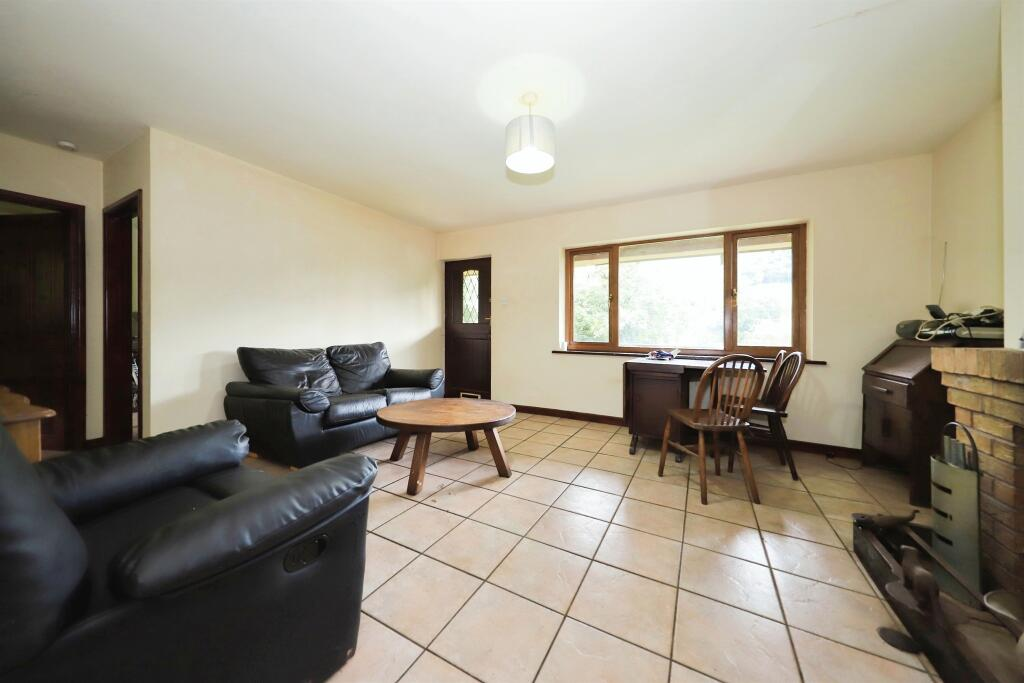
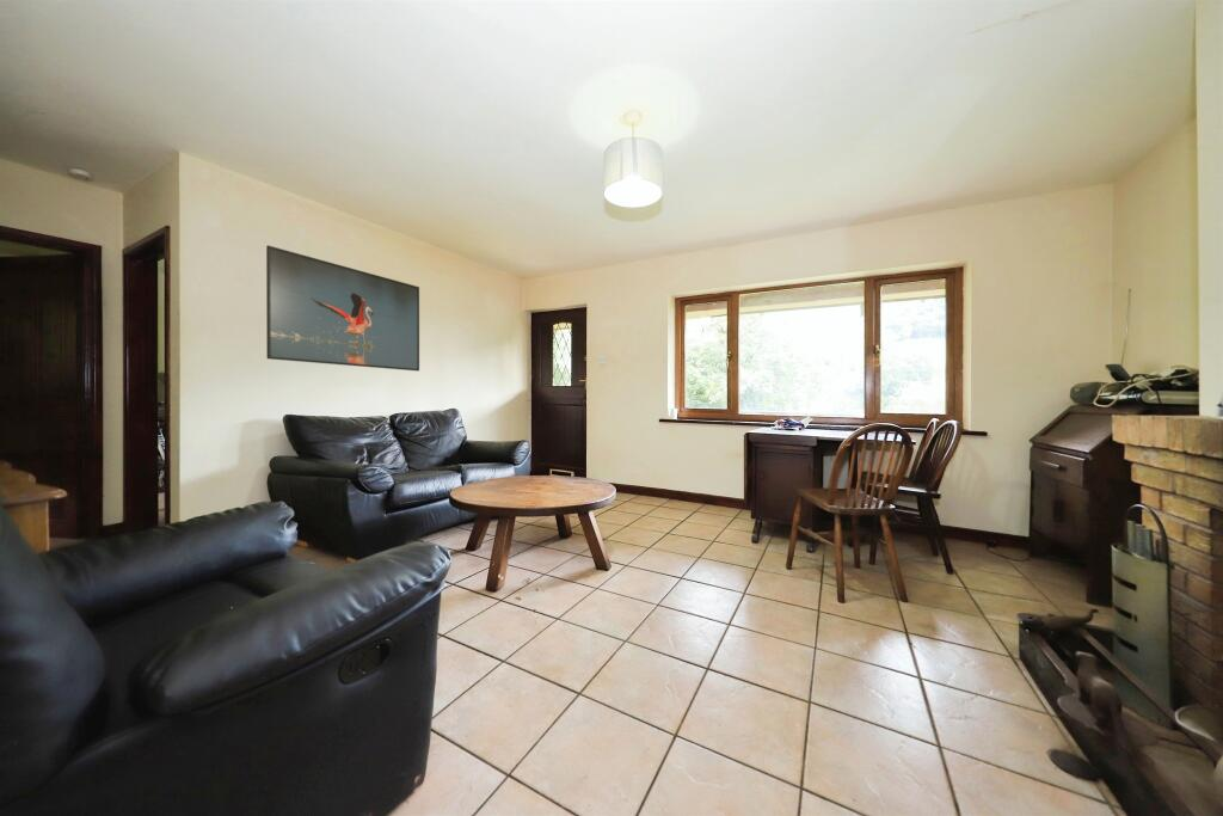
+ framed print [265,245,420,372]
